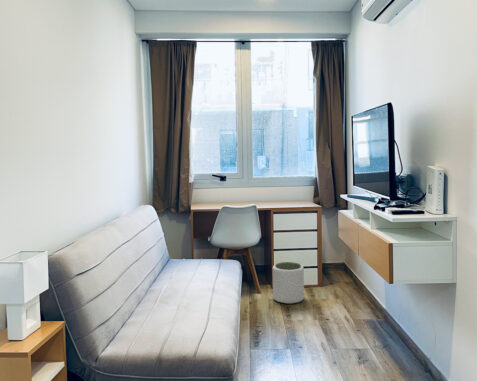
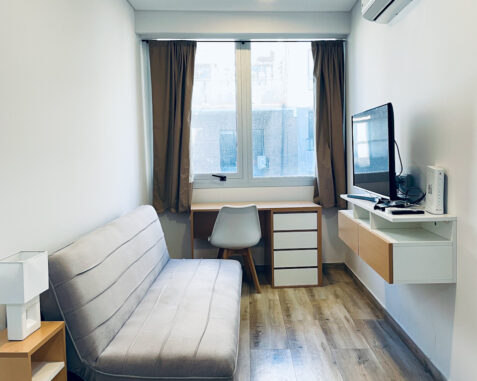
- plant pot [272,261,305,305]
